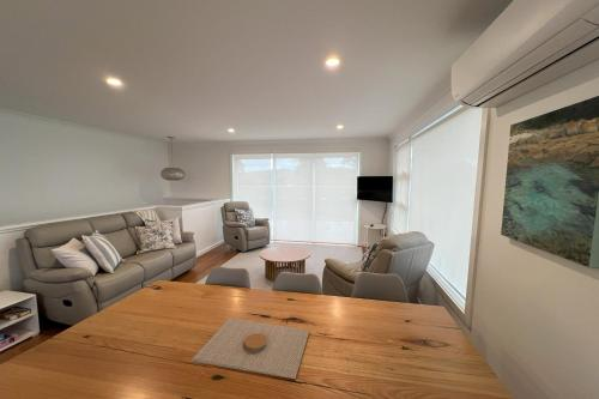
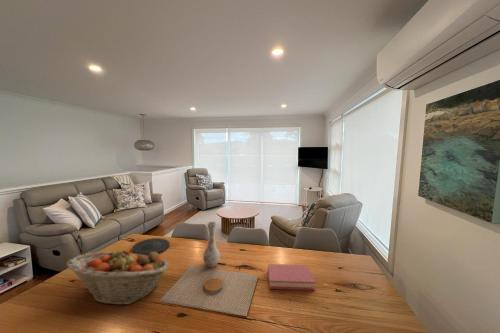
+ fruit basket [66,249,170,306]
+ plate [131,237,171,256]
+ book [267,263,316,291]
+ vase [202,221,221,268]
